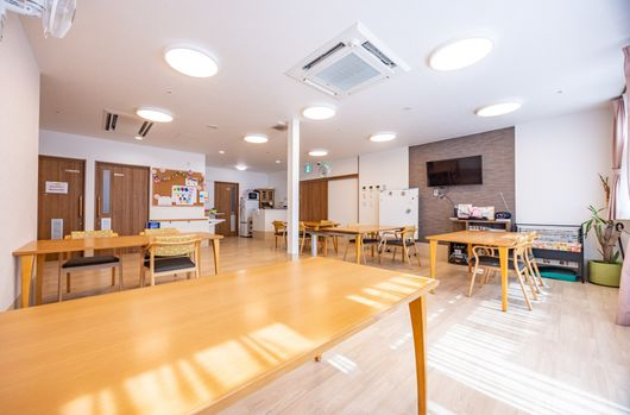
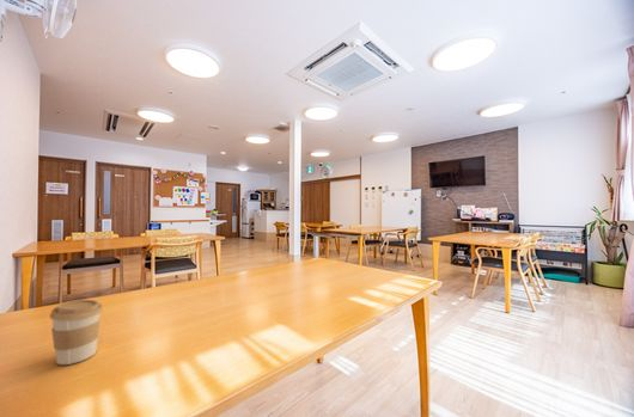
+ coffee cup [49,299,104,366]
